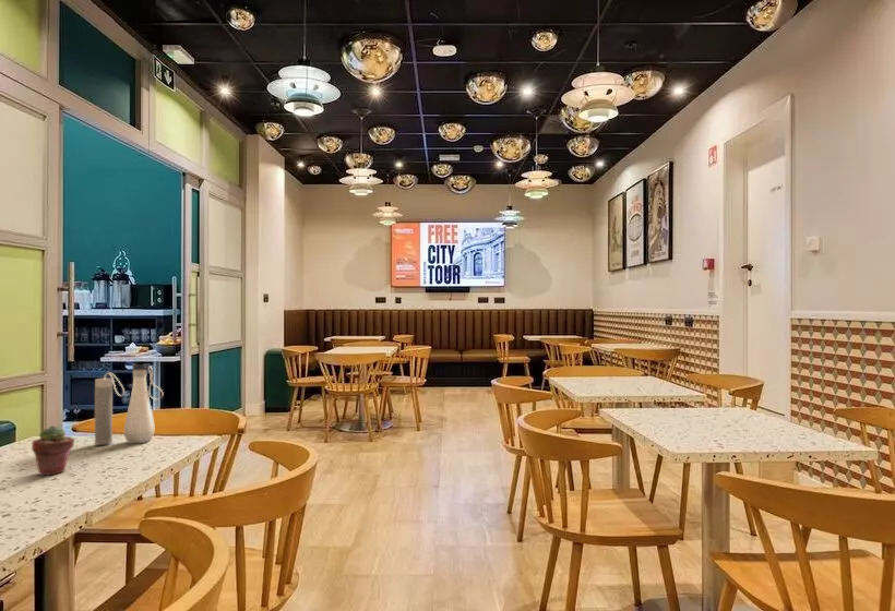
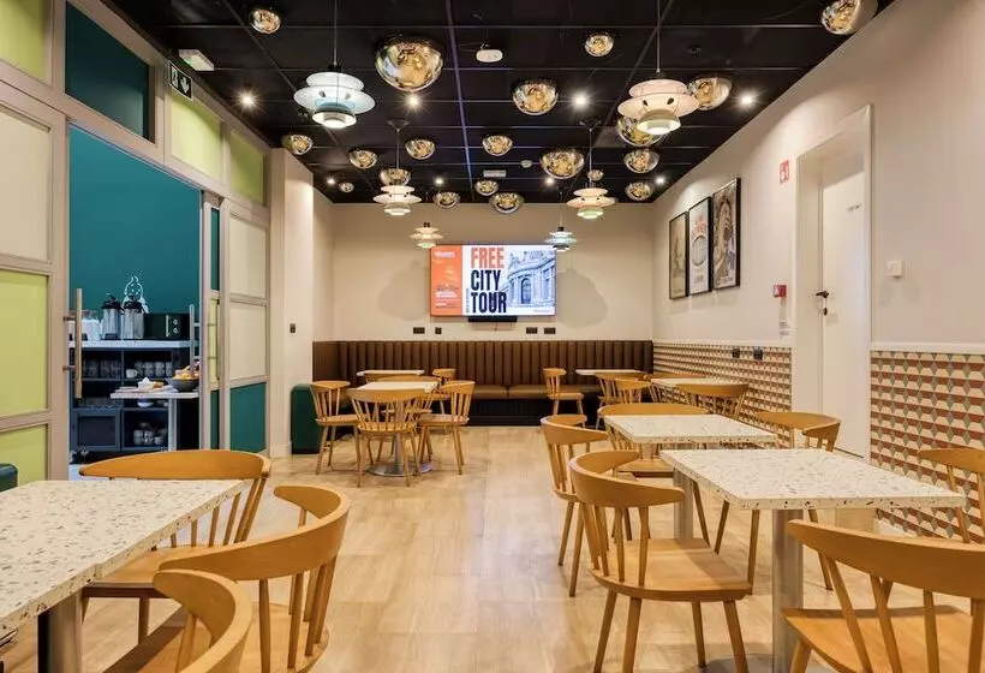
- potted succulent [31,424,75,477]
- water bottle [94,362,164,446]
